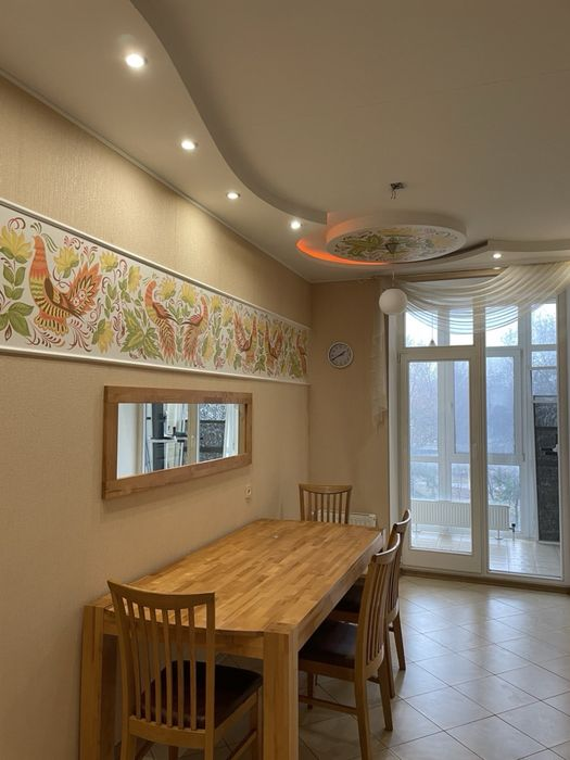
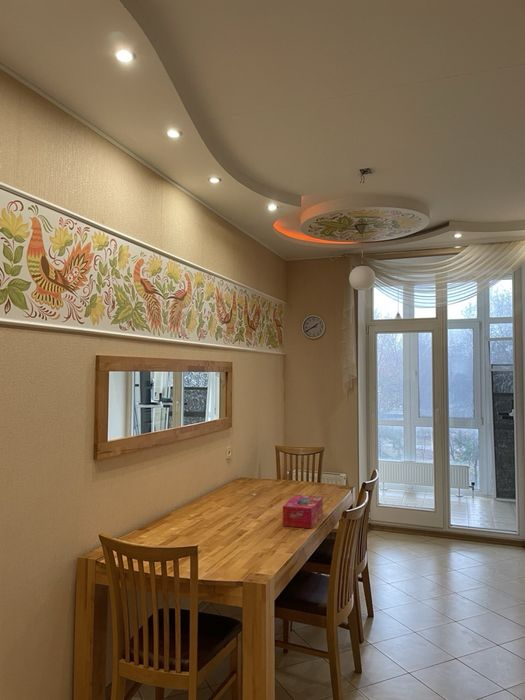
+ tissue box [282,494,324,529]
